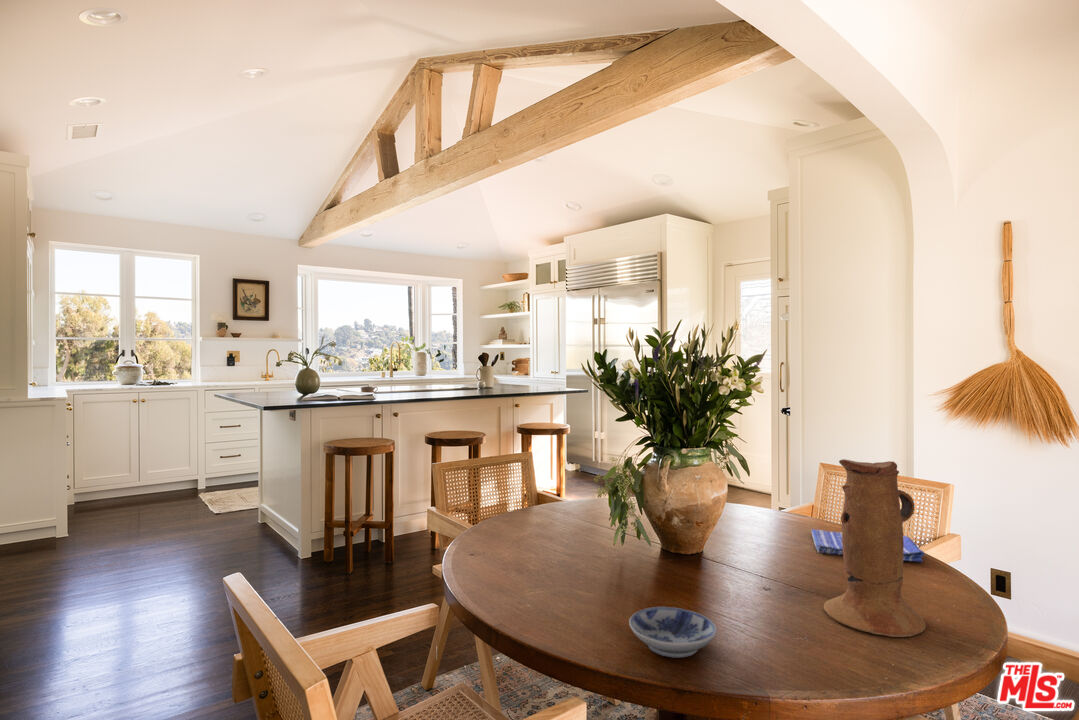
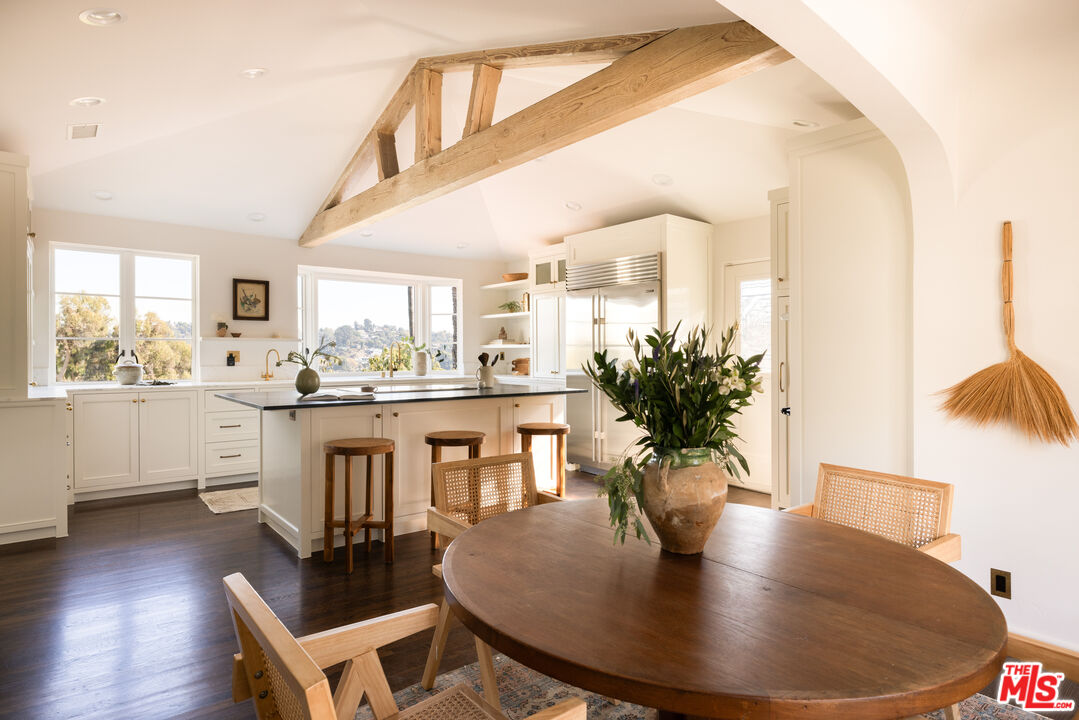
- bowl [628,606,718,658]
- ceramic pitcher [823,458,926,638]
- dish towel [810,528,926,563]
